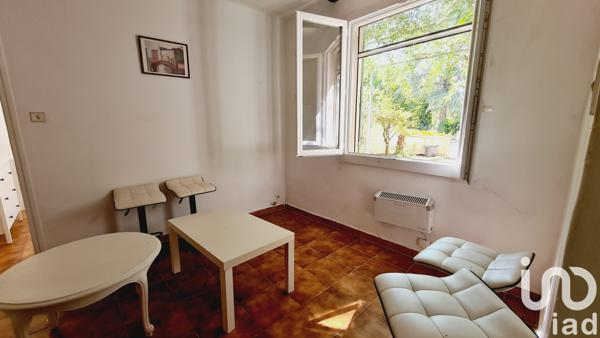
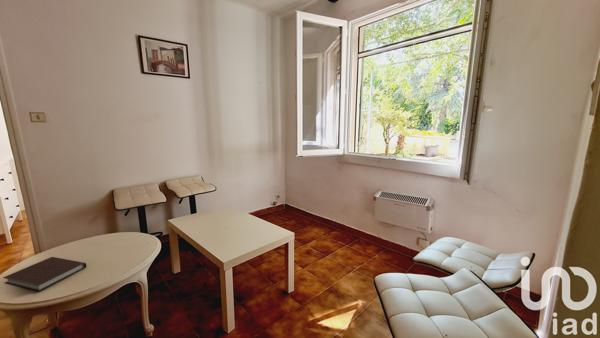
+ notebook [2,256,87,292]
